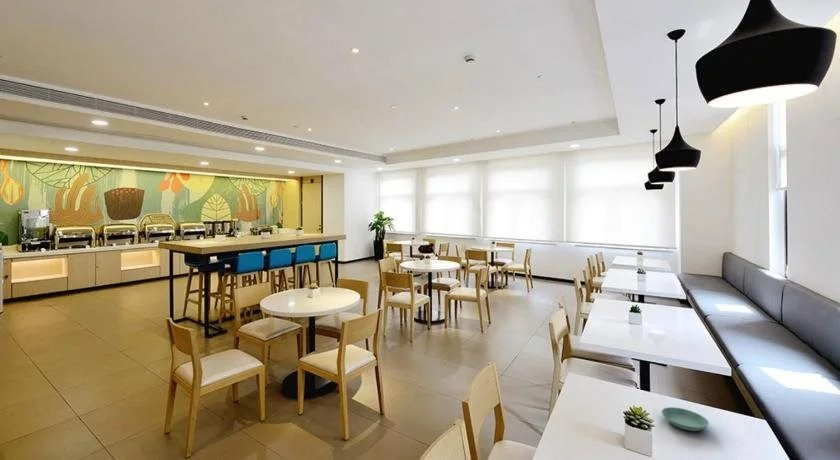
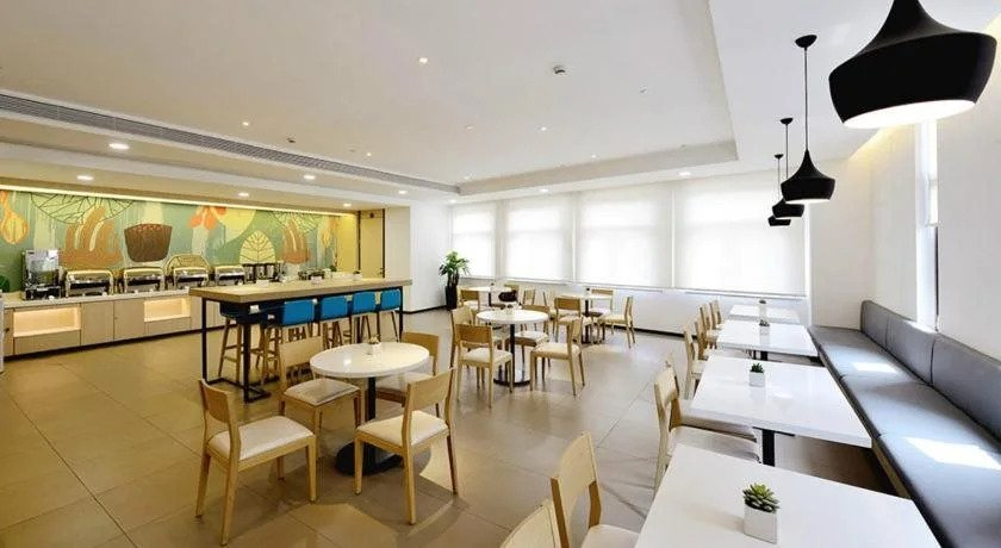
- saucer [661,406,710,432]
